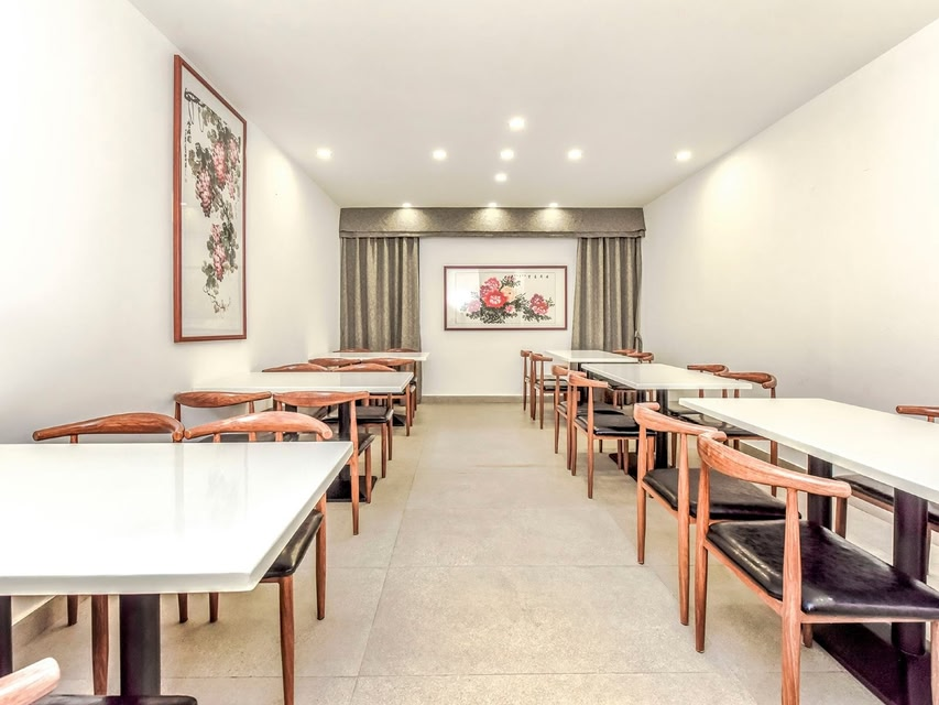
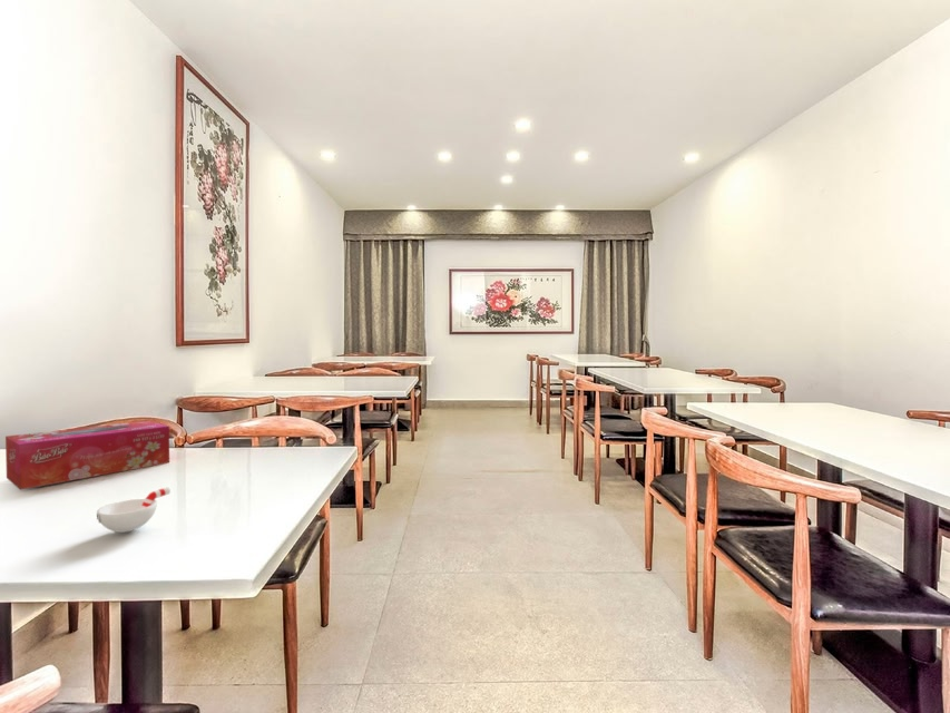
+ tissue box [4,420,170,490]
+ cup [96,486,172,534]
